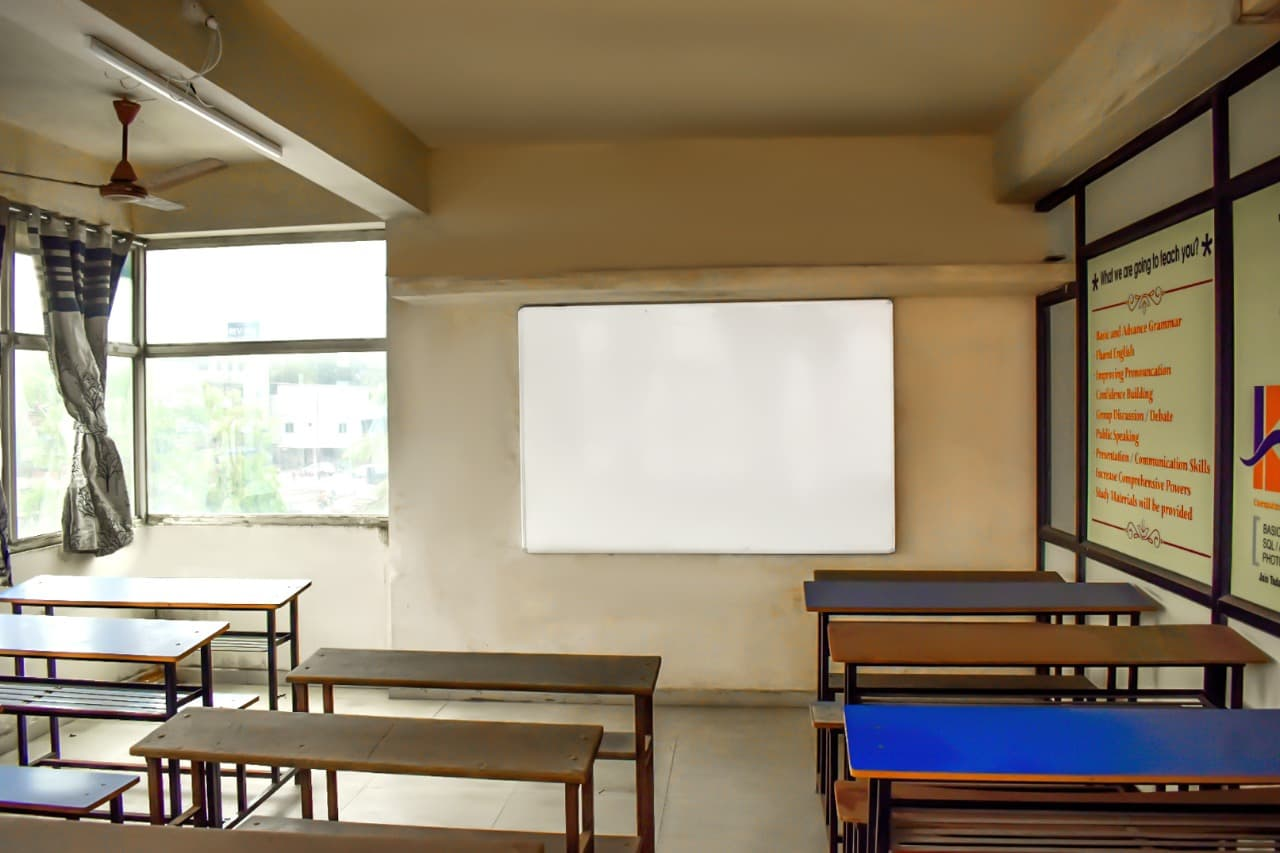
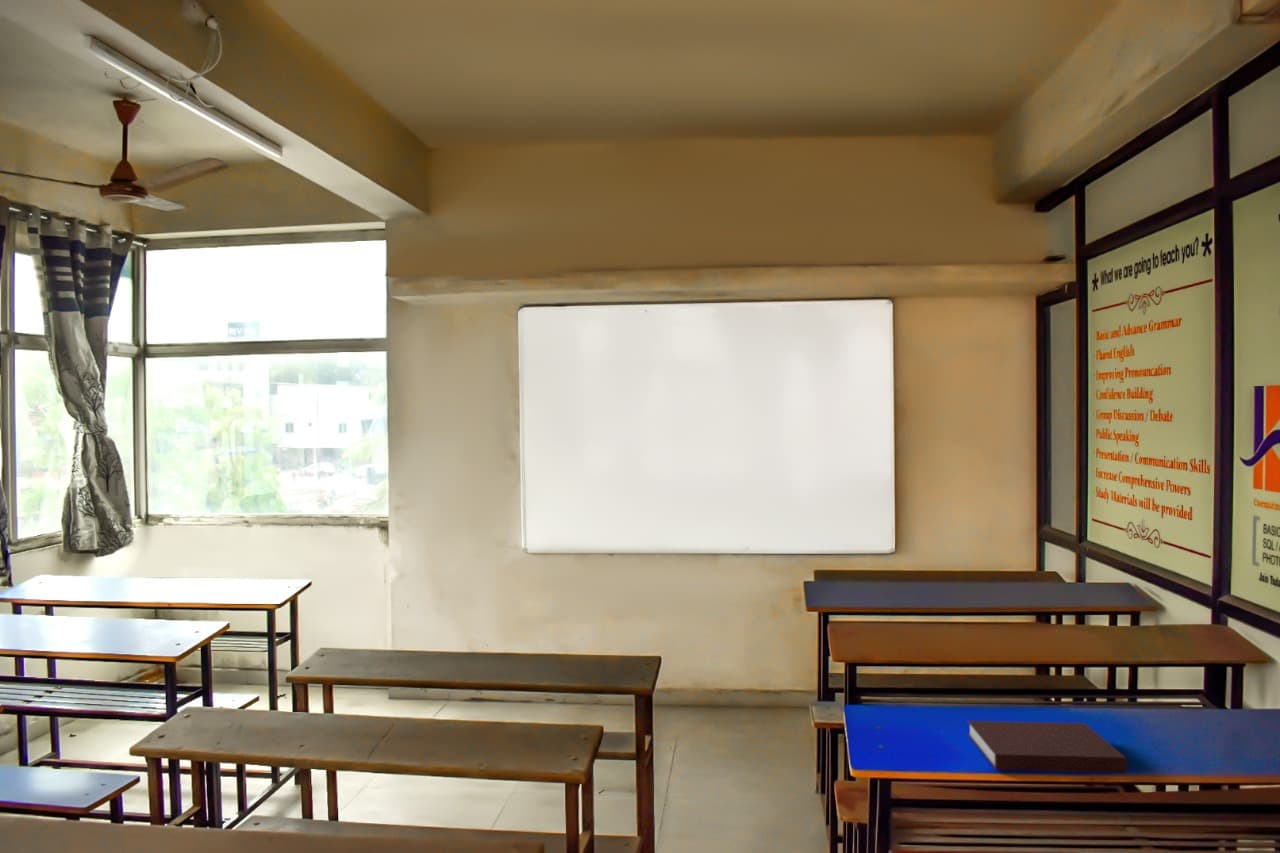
+ notebook [967,720,1128,774]
